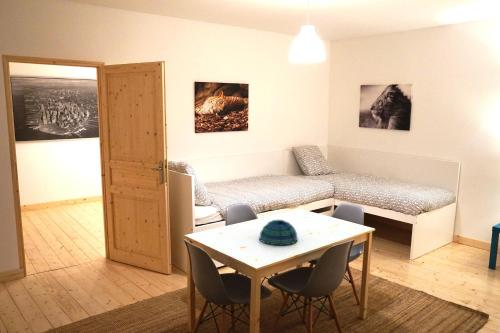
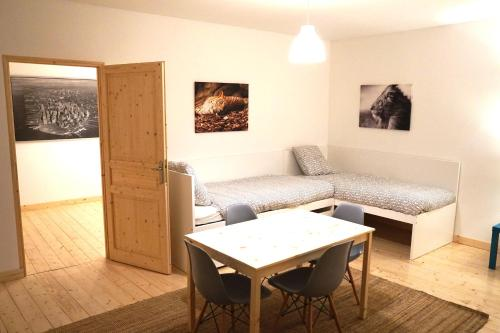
- decorative bowl [258,218,299,246]
